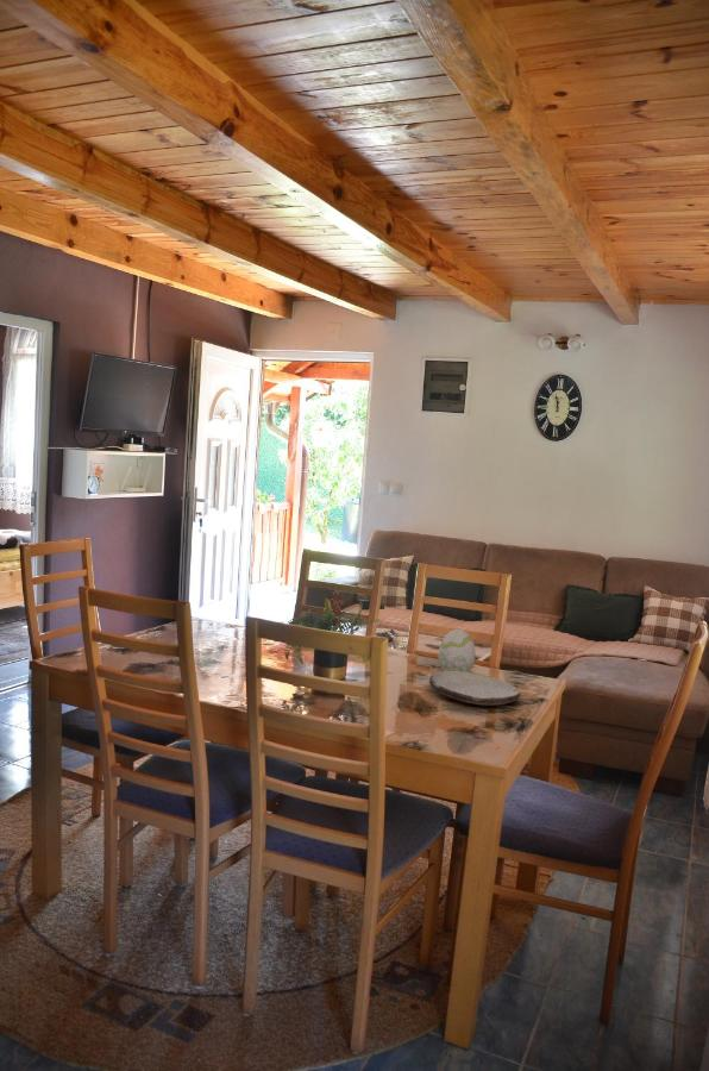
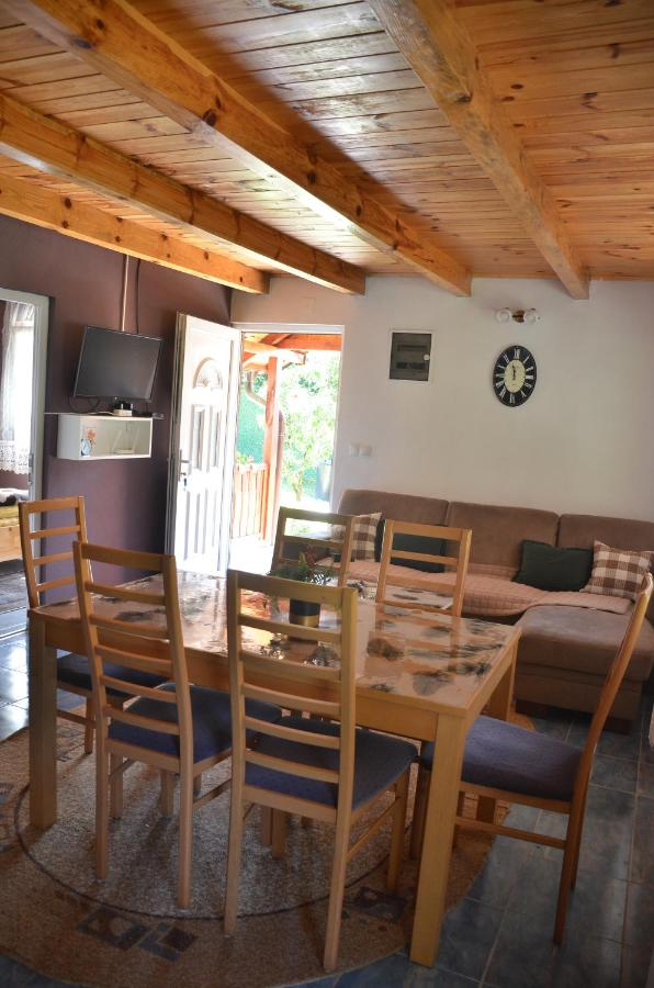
- plate [428,670,522,706]
- decorative egg [437,627,477,672]
